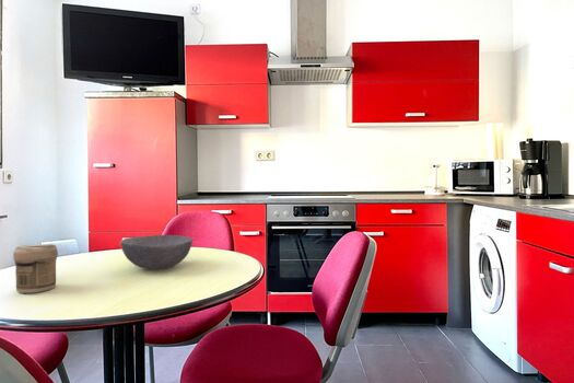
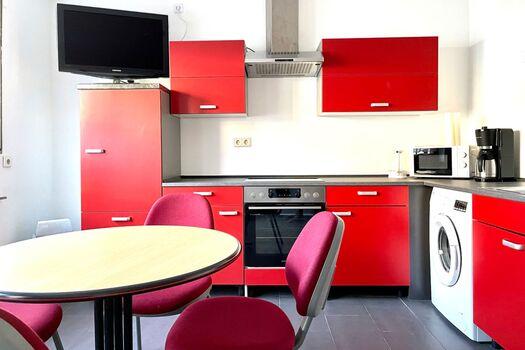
- bowl [119,234,194,270]
- jar [12,243,59,294]
